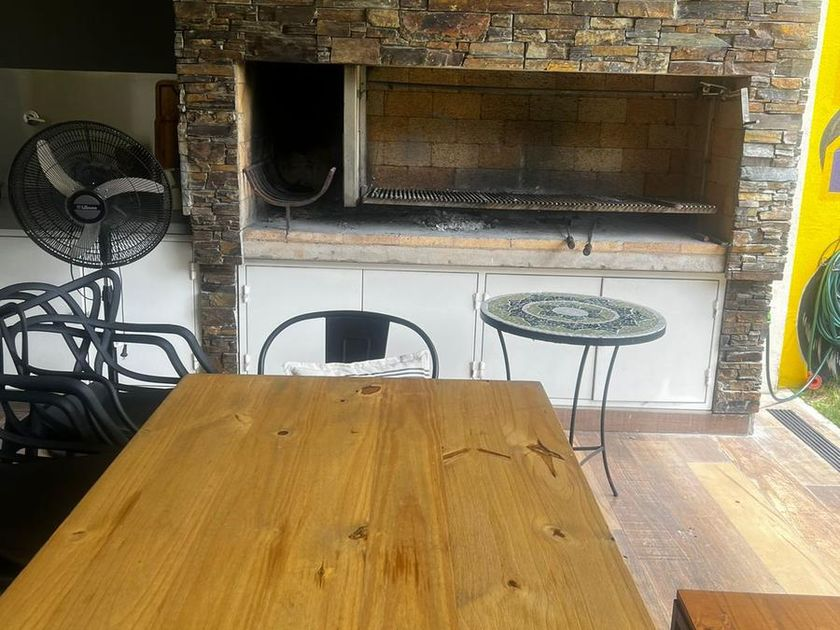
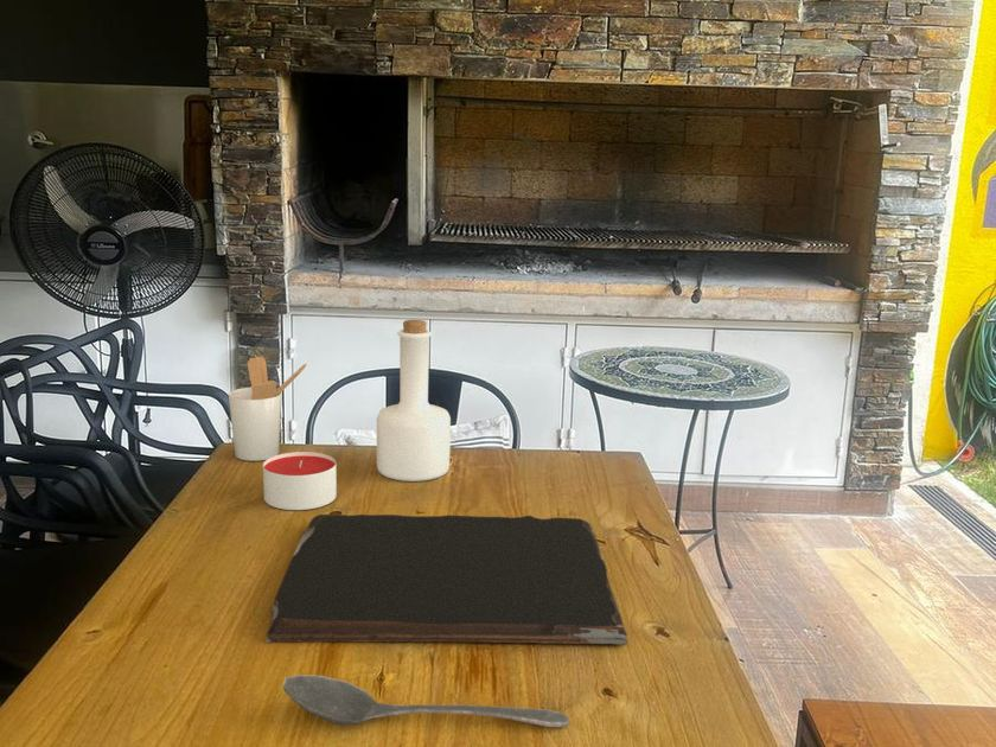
+ utensil holder [228,356,308,462]
+ cutting board [263,513,628,646]
+ candle [262,451,338,511]
+ bottle [376,319,452,483]
+ stirrer [281,673,570,728]
